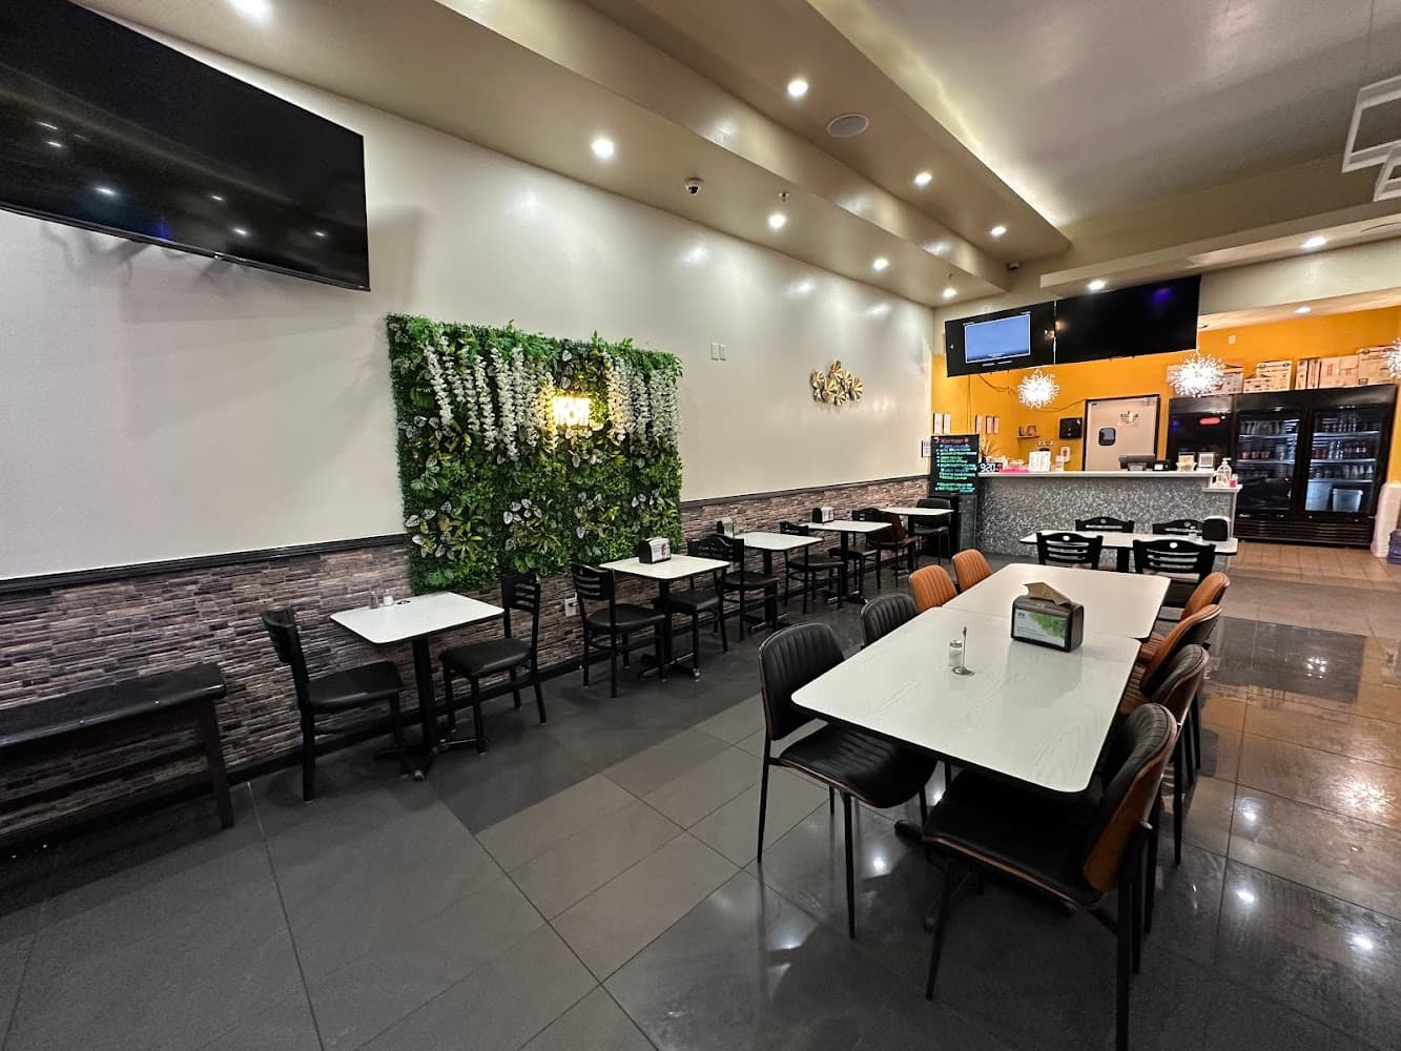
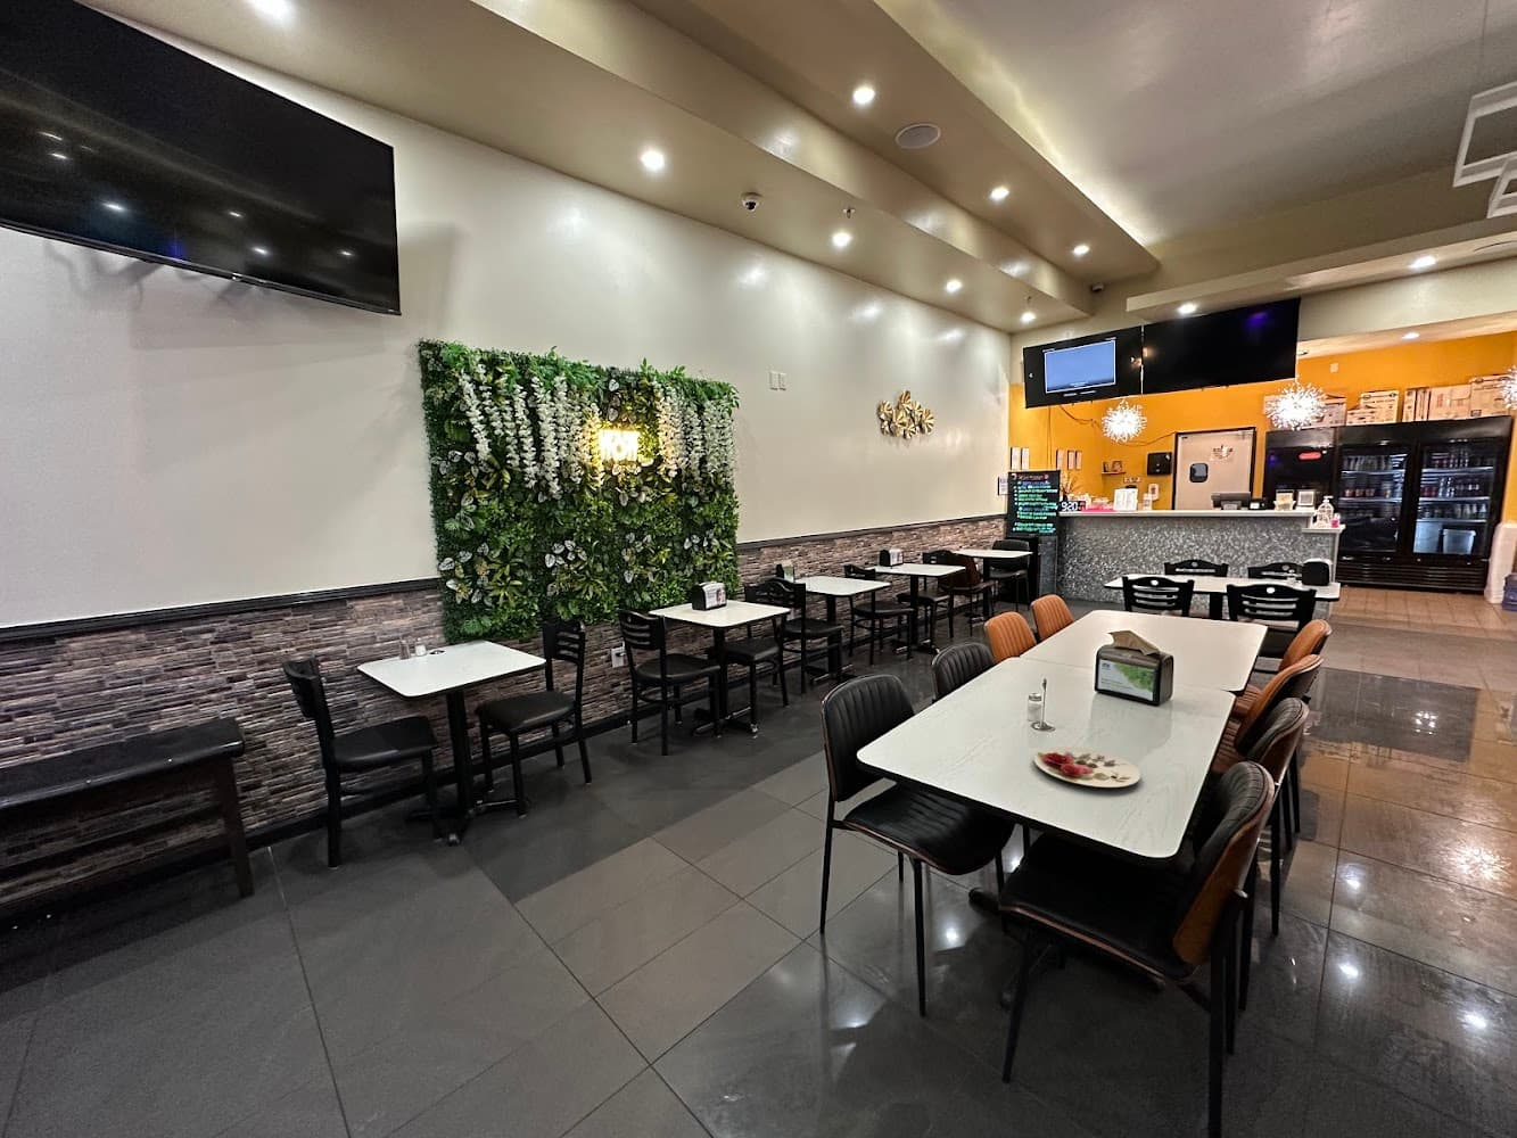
+ plate [1033,746,1142,789]
